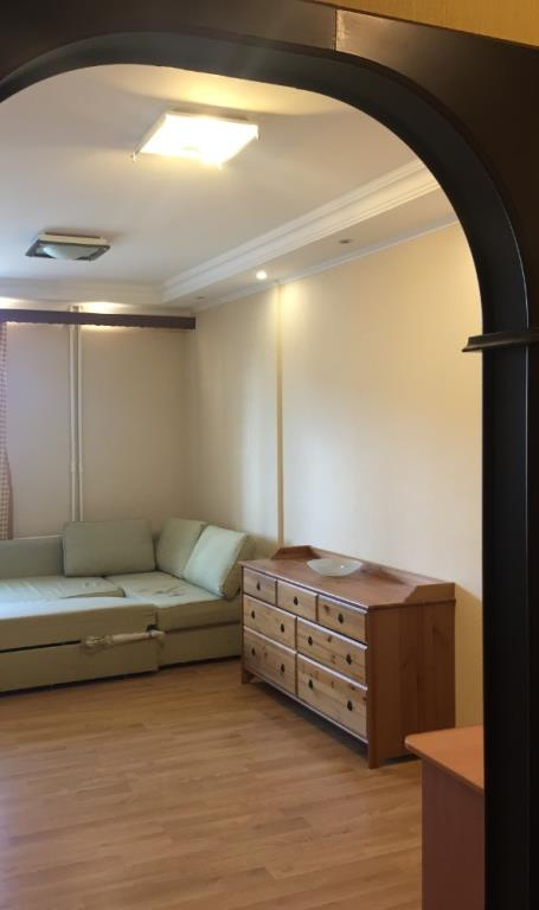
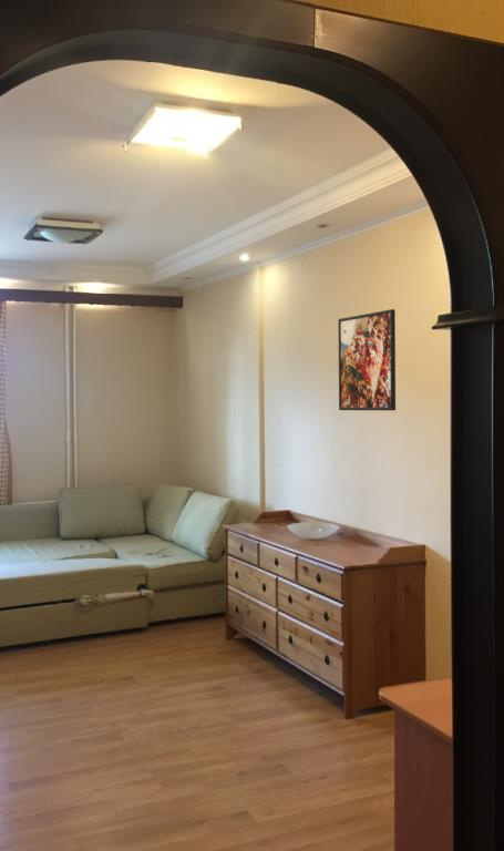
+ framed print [337,308,397,411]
